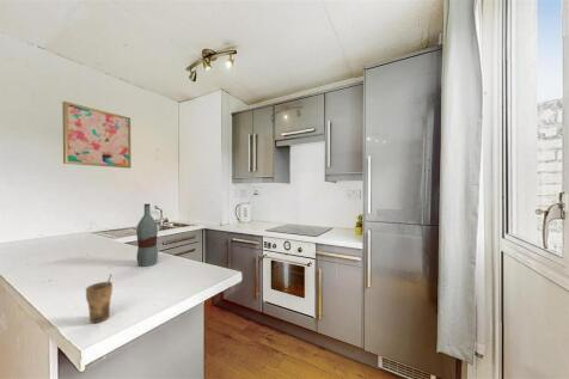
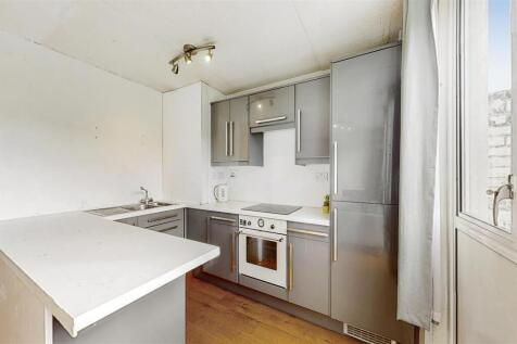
- wall art [61,100,131,170]
- cup [85,273,114,324]
- bottle [135,202,159,268]
